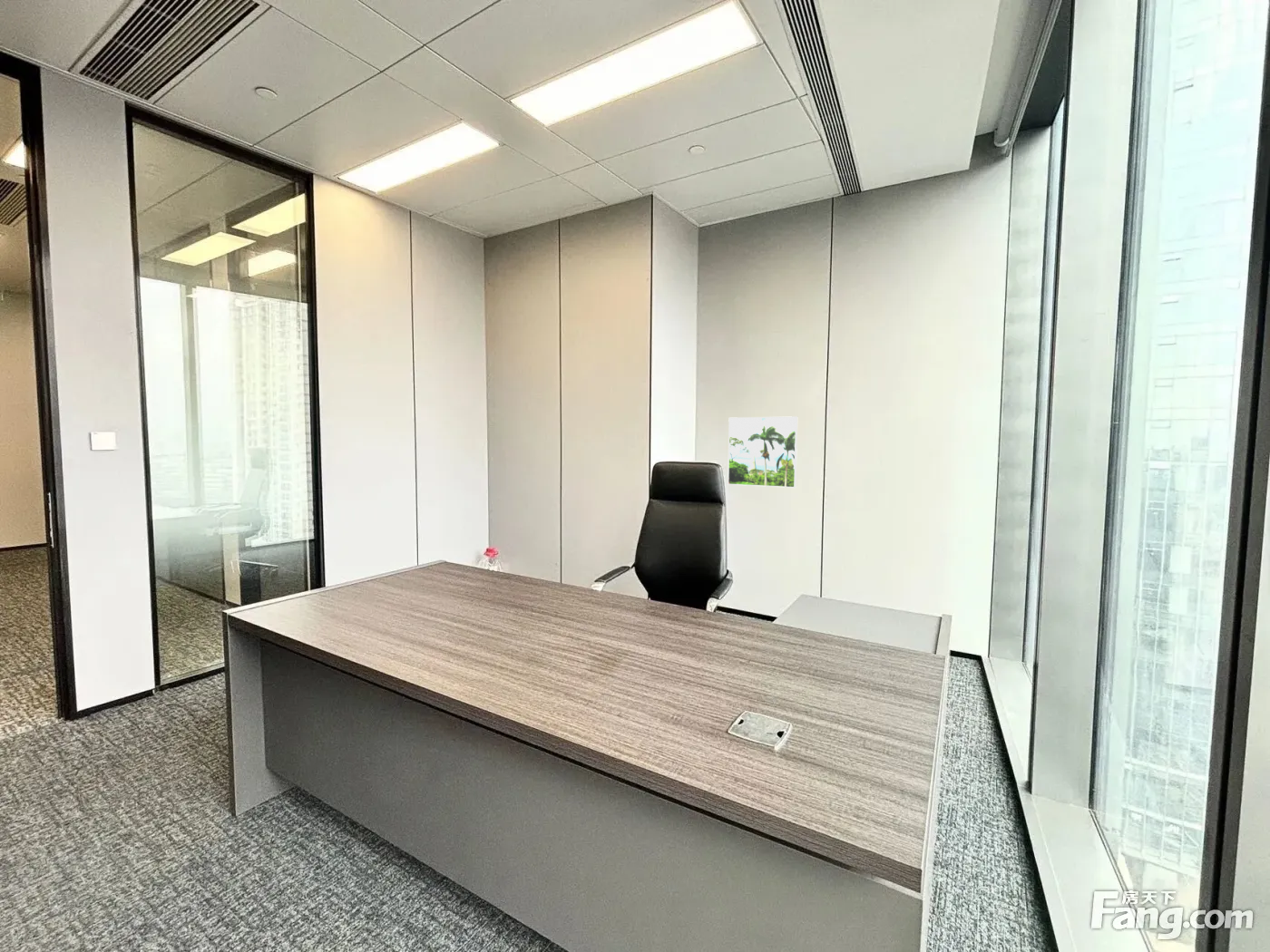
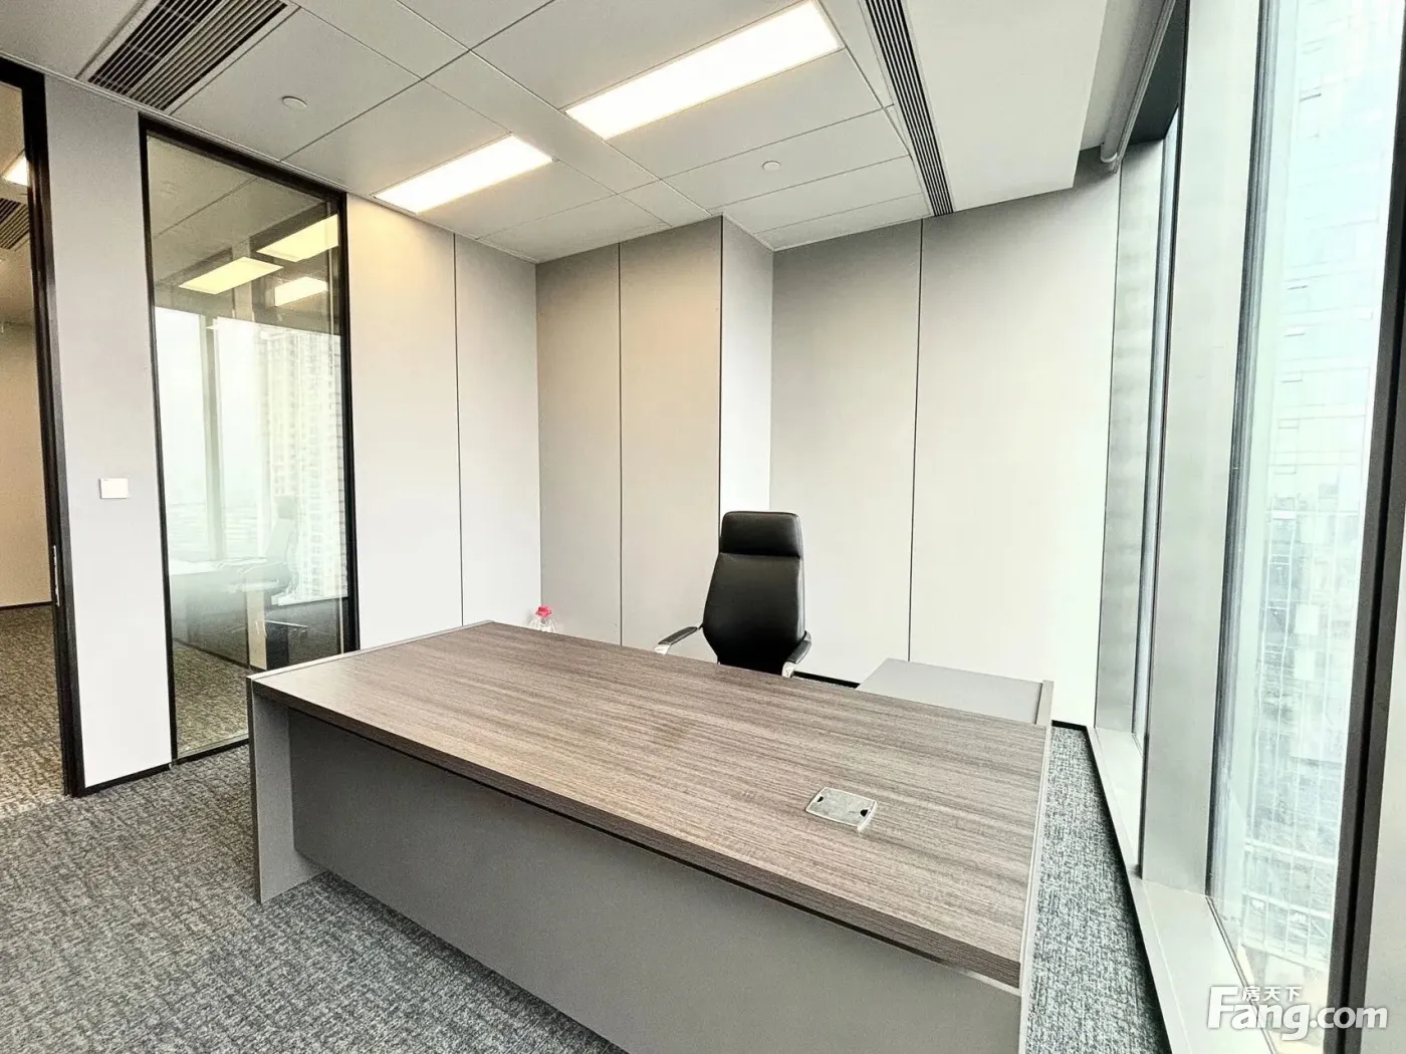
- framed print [727,415,798,489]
